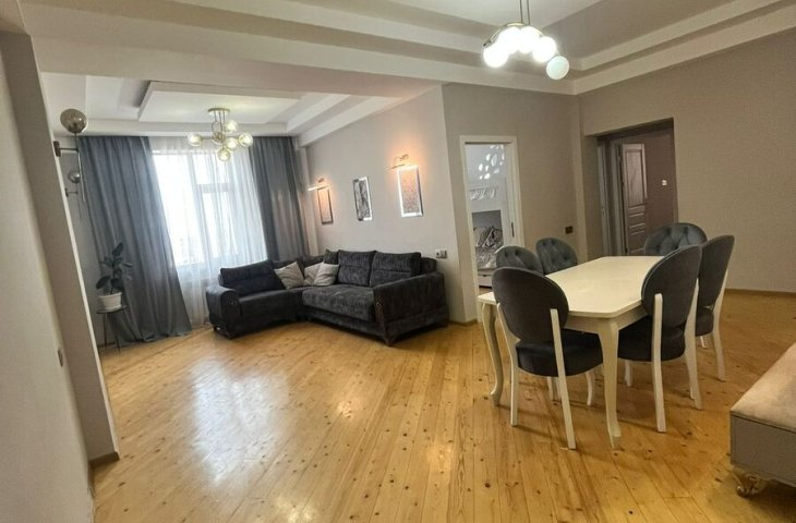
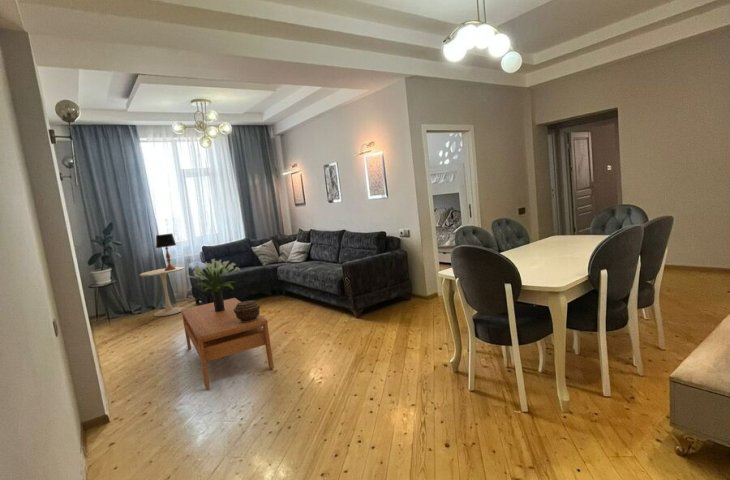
+ potted plant [185,258,241,312]
+ coffee table [181,297,275,390]
+ side table [139,266,185,318]
+ table lamp [155,233,177,271]
+ decorative container [234,300,261,322]
